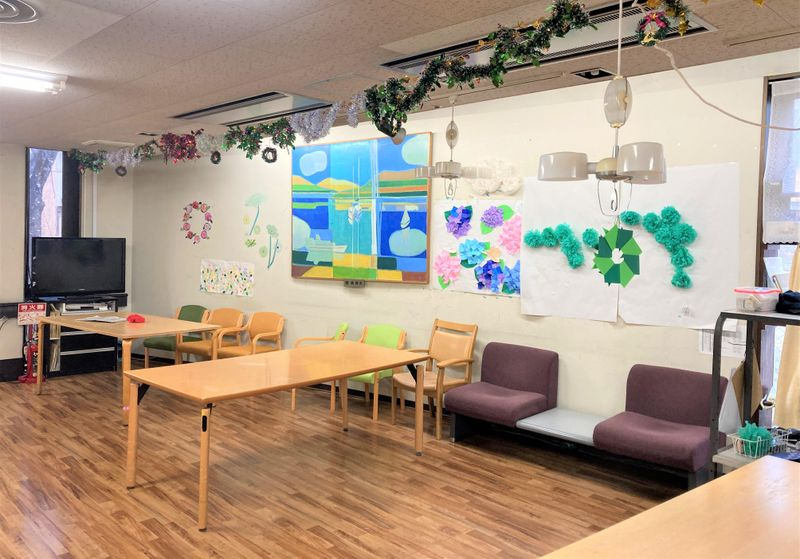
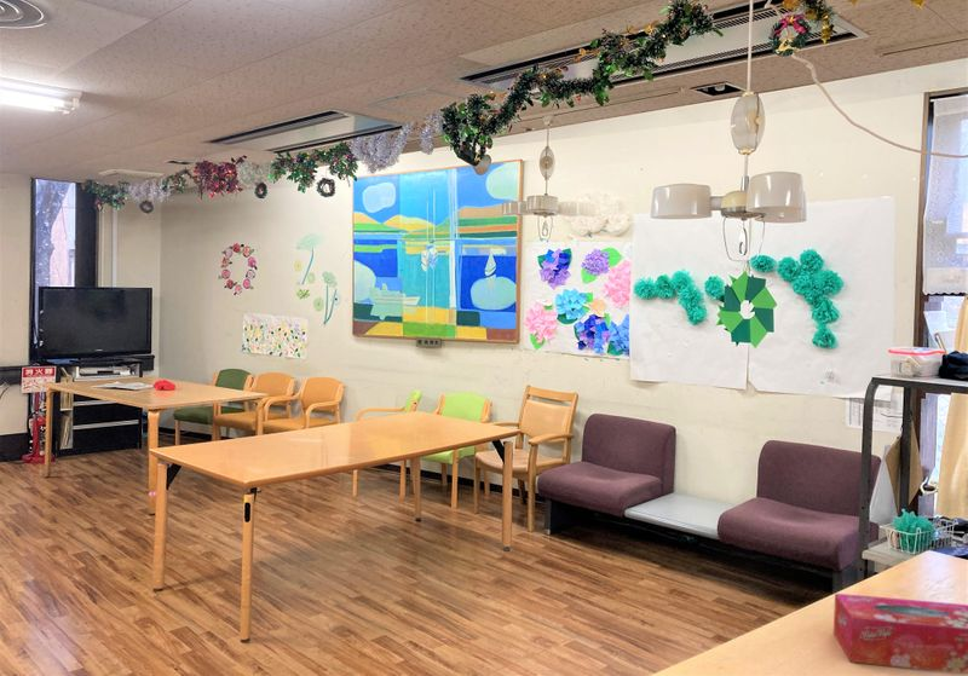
+ tissue box [832,593,968,675]
